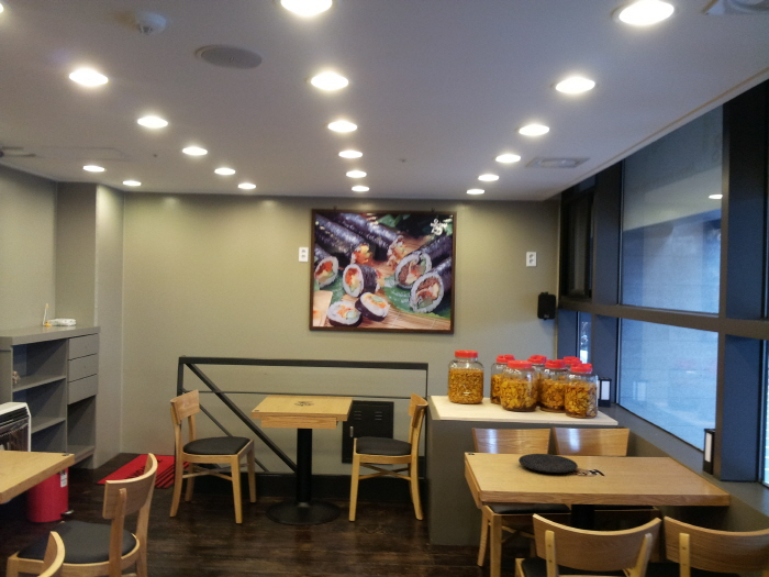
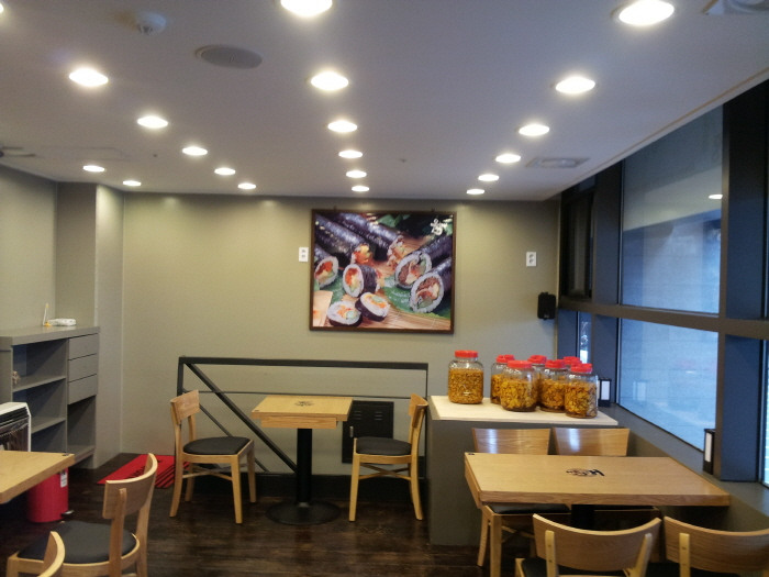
- plate [517,453,579,474]
